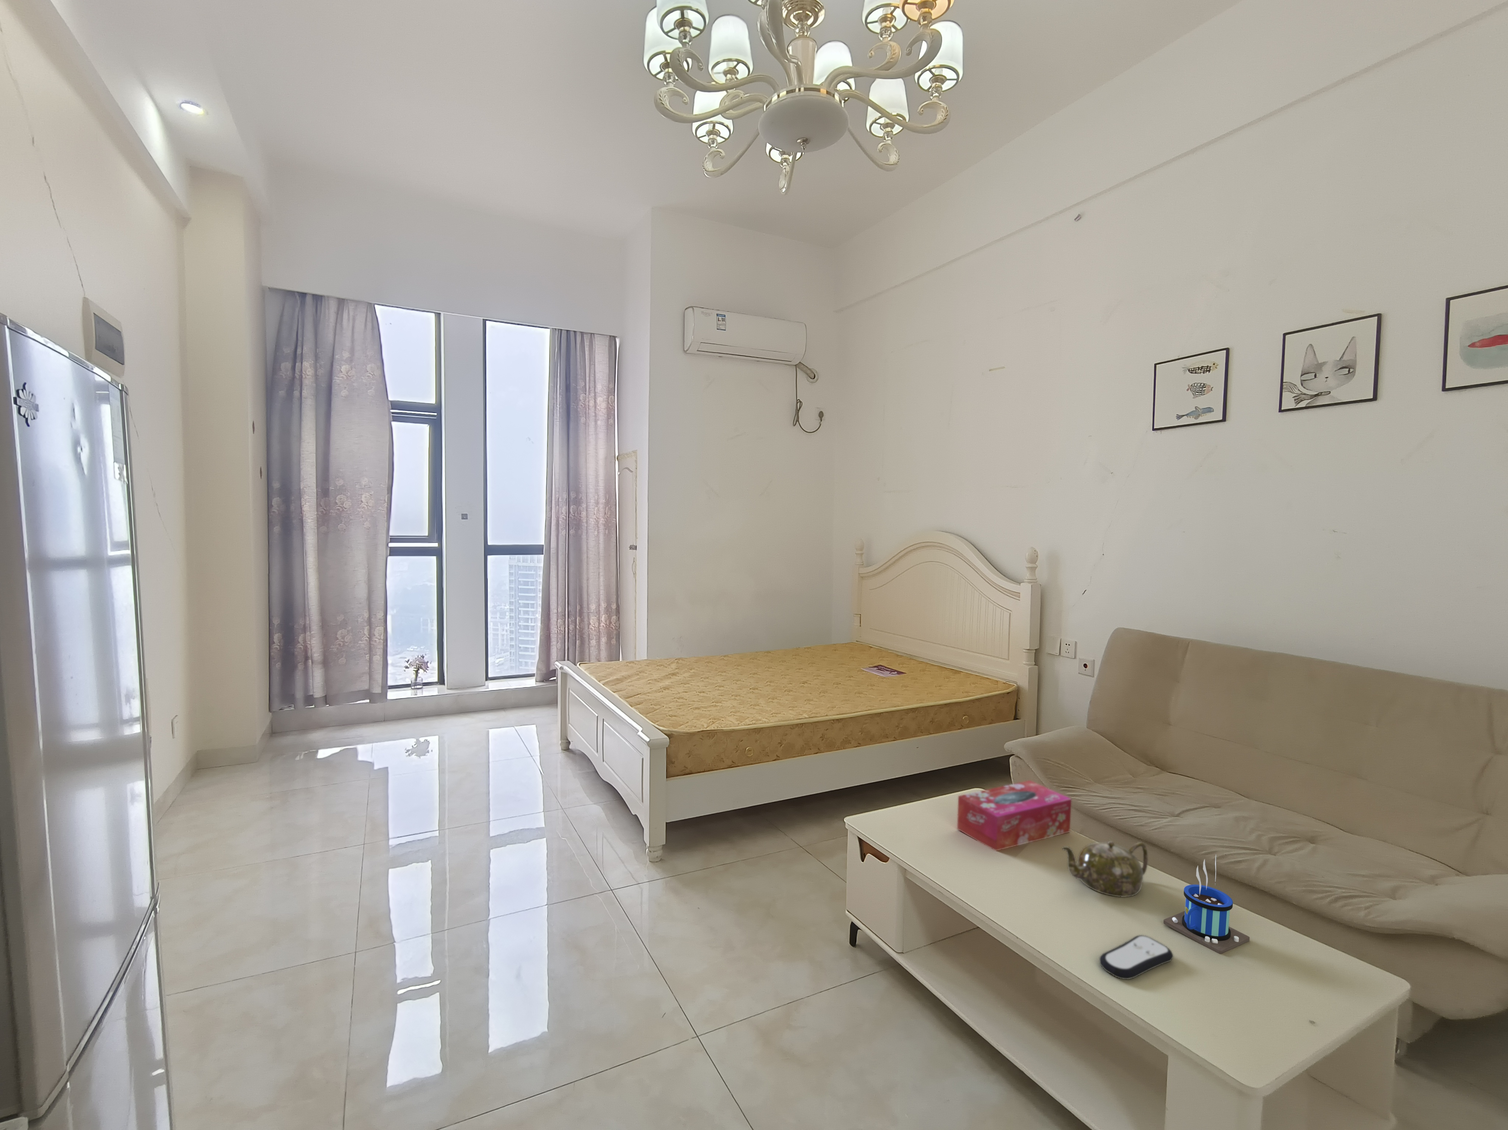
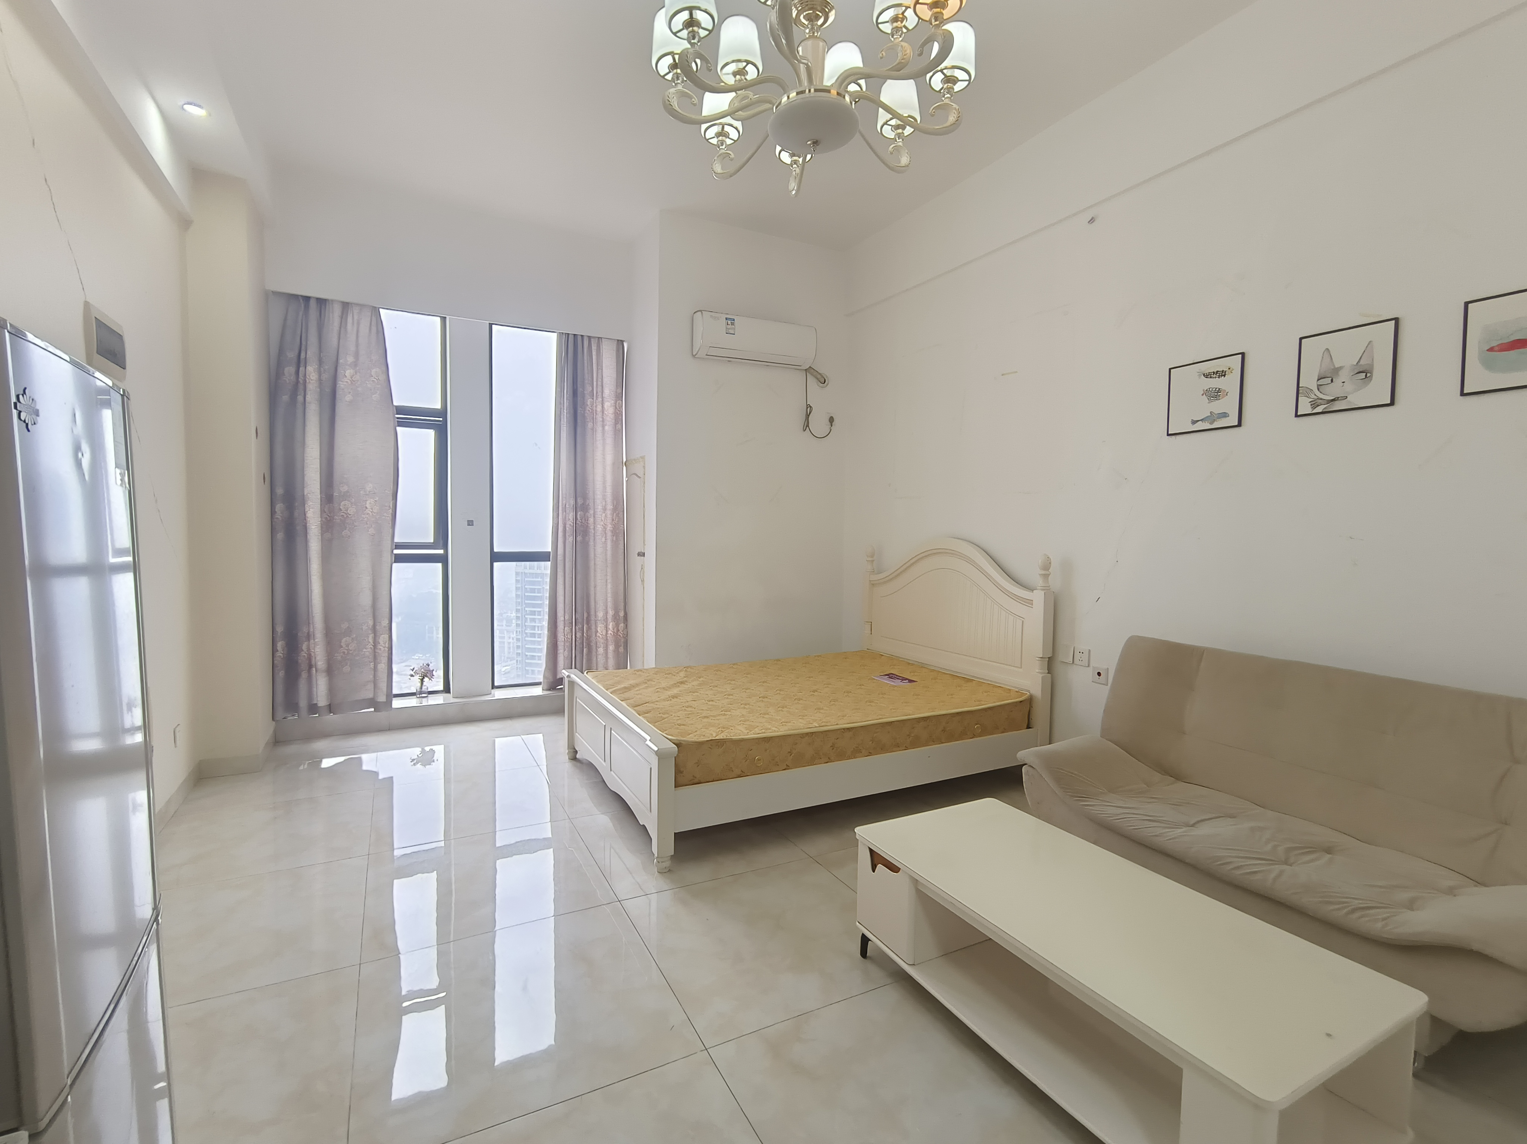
- teapot [1062,840,1148,897]
- tissue box [957,780,1072,851]
- remote control [1100,934,1173,979]
- mug [1162,857,1250,954]
